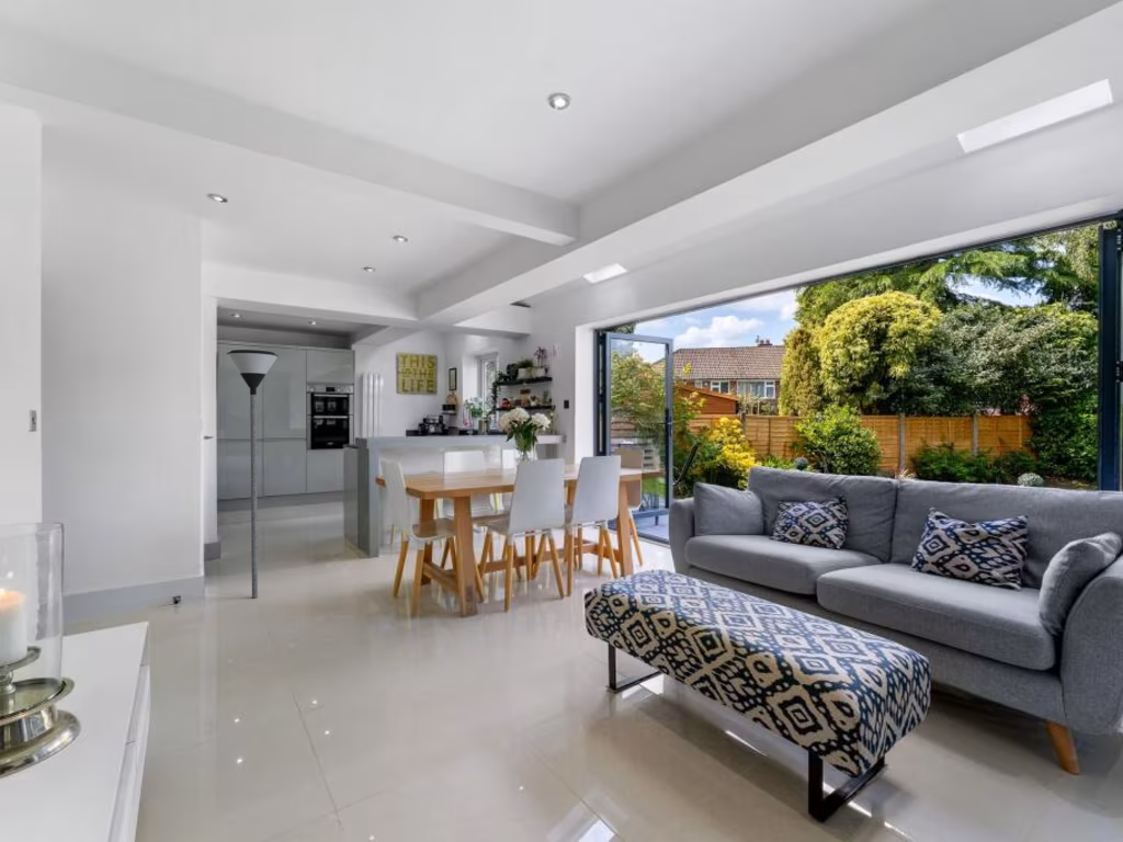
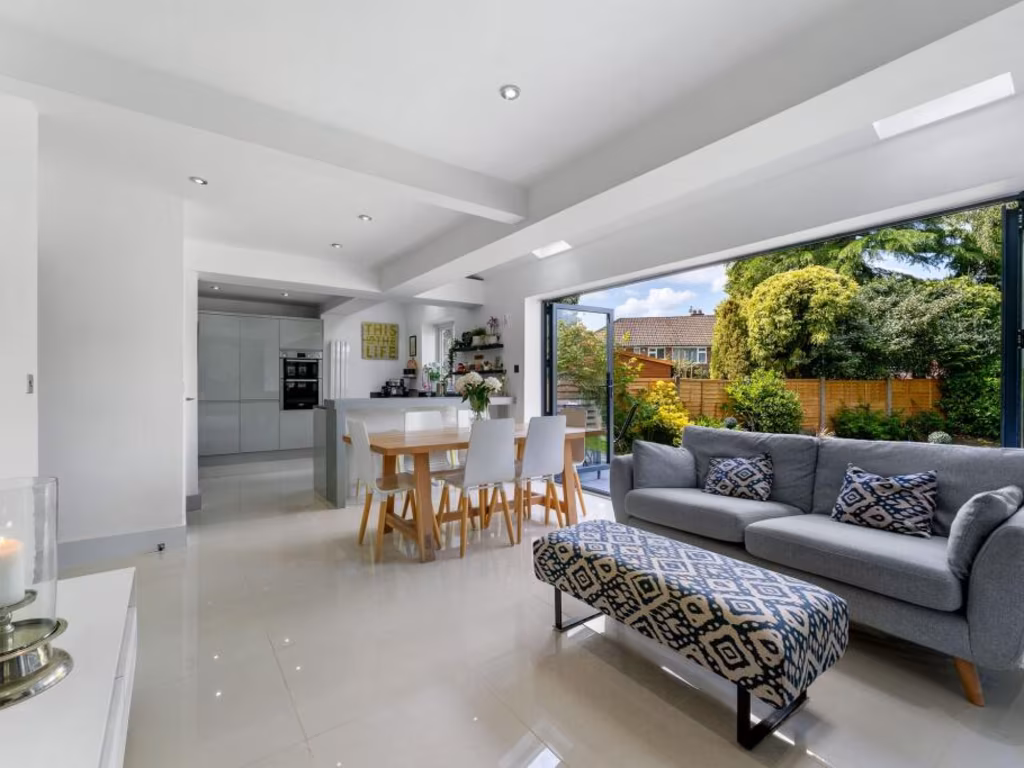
- floor lamp [226,349,280,600]
